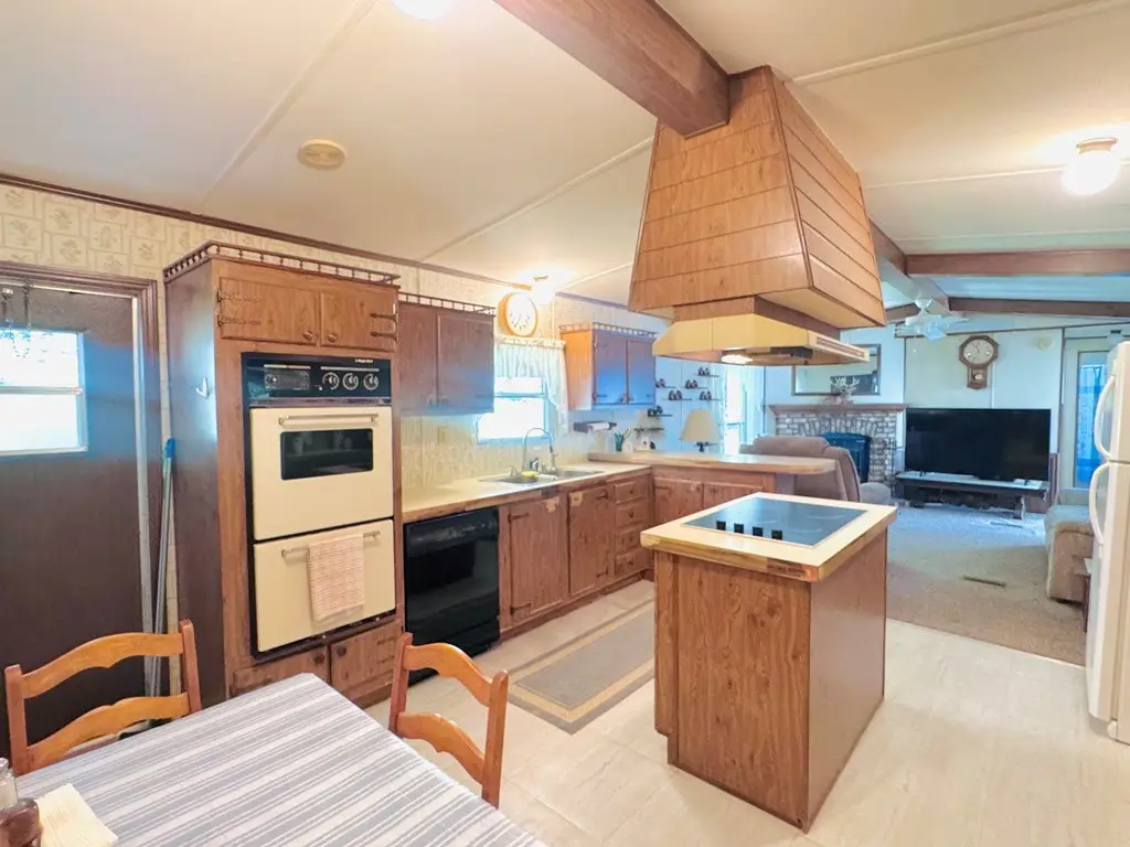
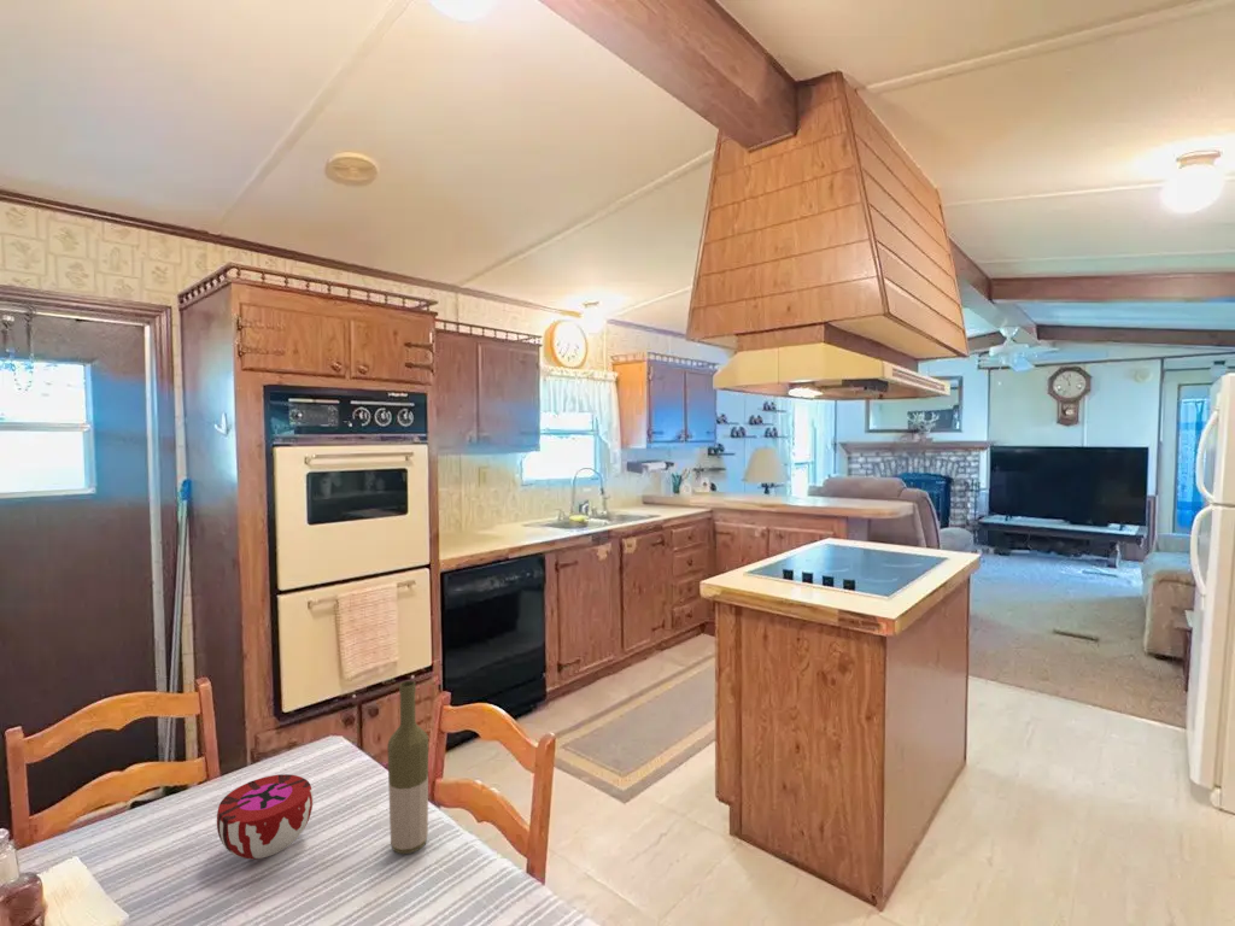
+ bottle [386,680,429,855]
+ decorative bowl [216,773,314,860]
